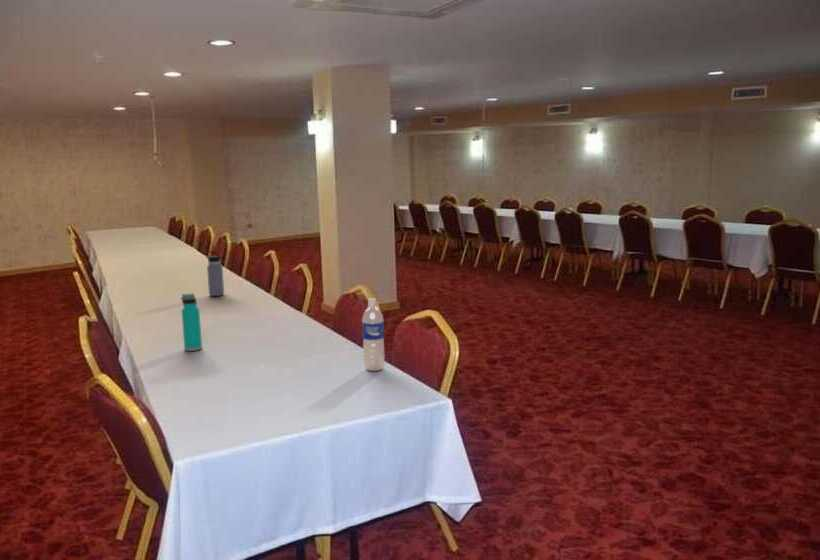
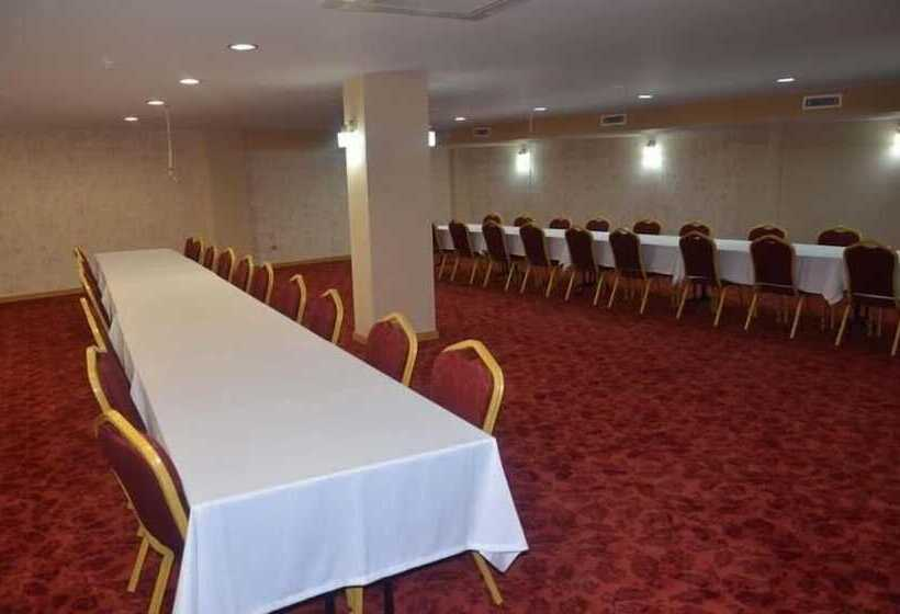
- water bottle [181,292,203,352]
- water bottle [205,250,225,297]
- water bottle [361,297,385,372]
